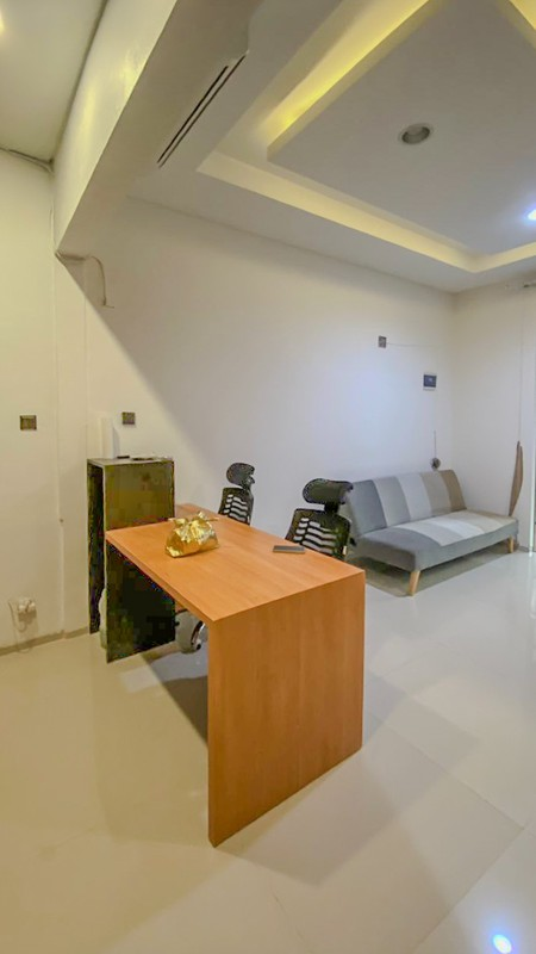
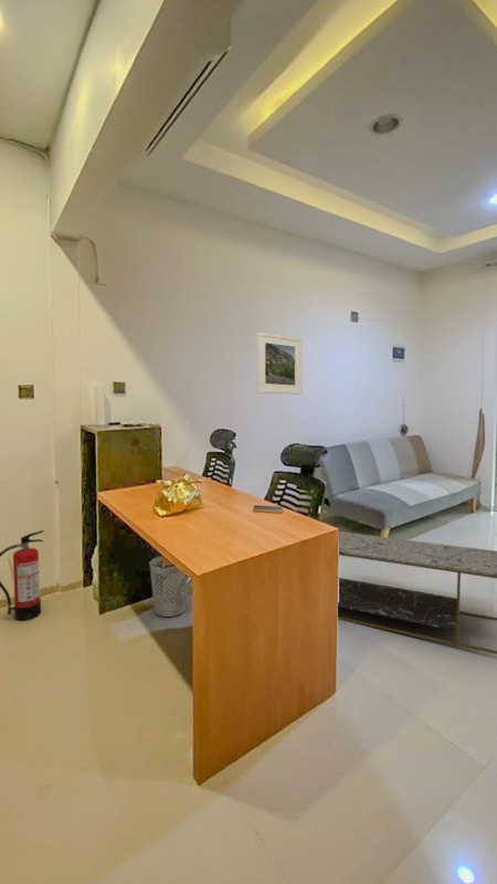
+ fire extinguisher [0,529,45,621]
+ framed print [256,332,303,396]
+ wastebasket [149,556,190,618]
+ coffee table [337,530,497,655]
